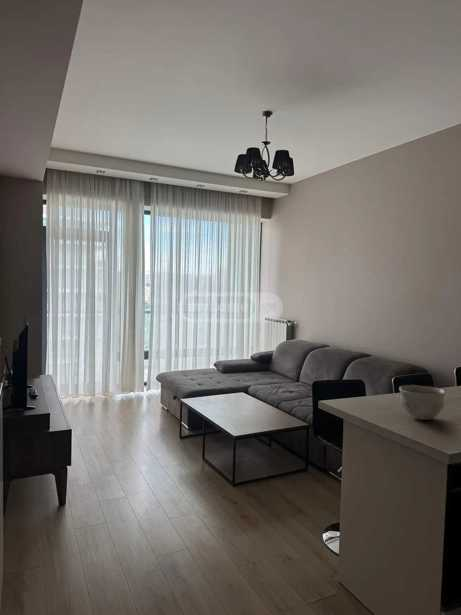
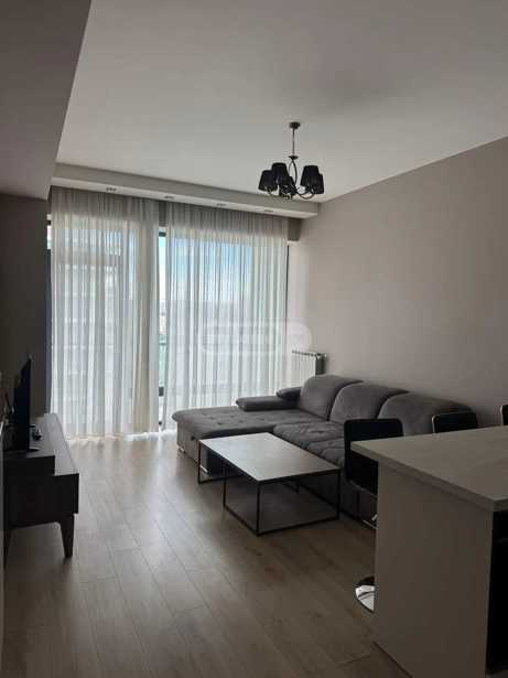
- bowl [398,384,446,421]
